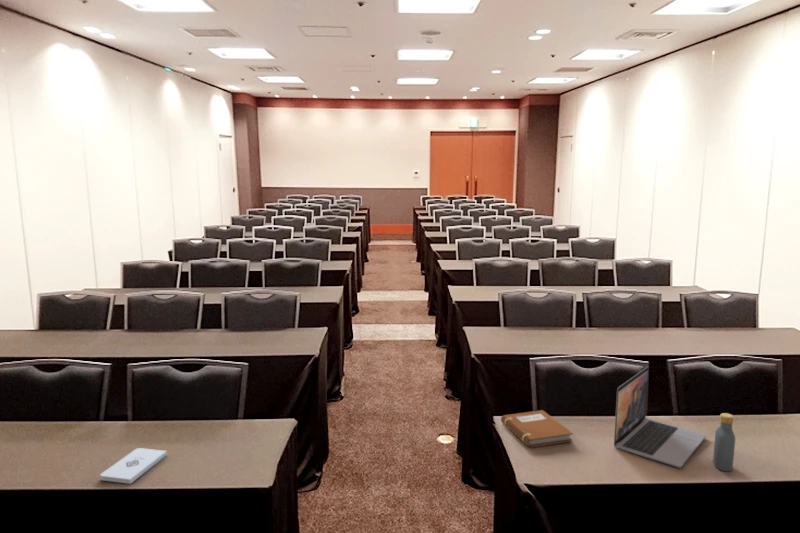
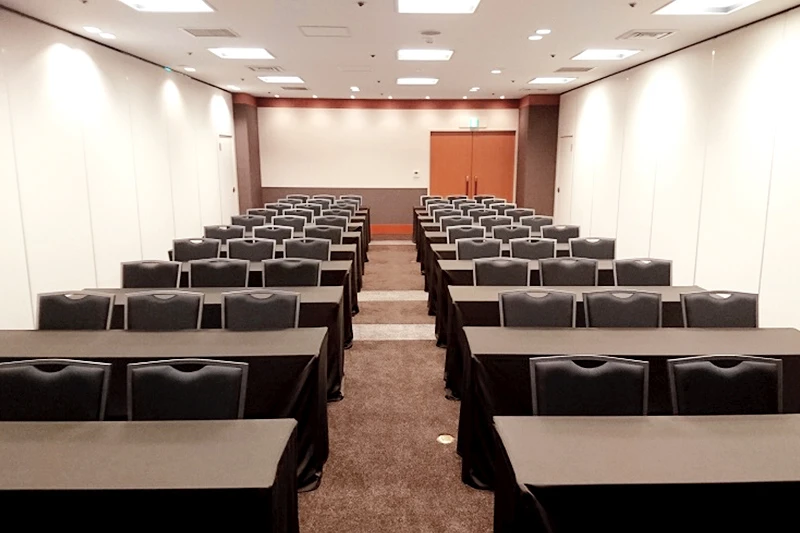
- notepad [99,447,168,485]
- vodka [712,412,736,472]
- laptop [613,366,707,468]
- notebook [500,409,574,448]
